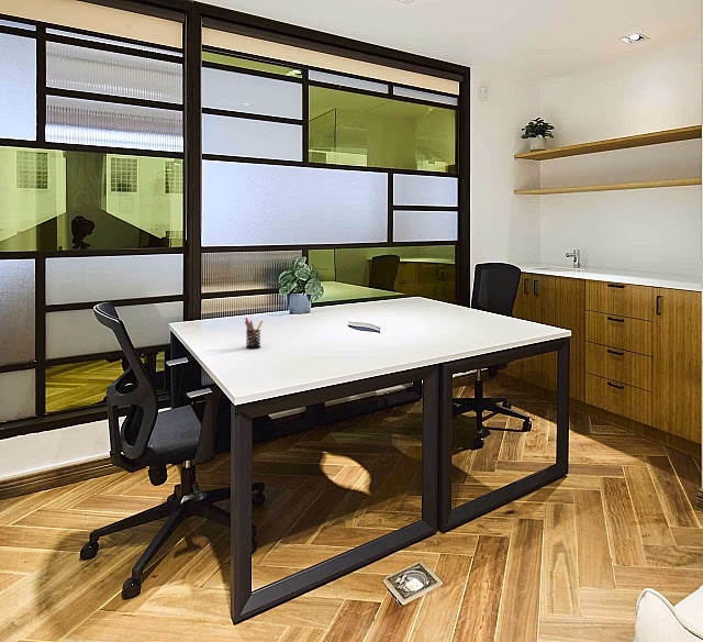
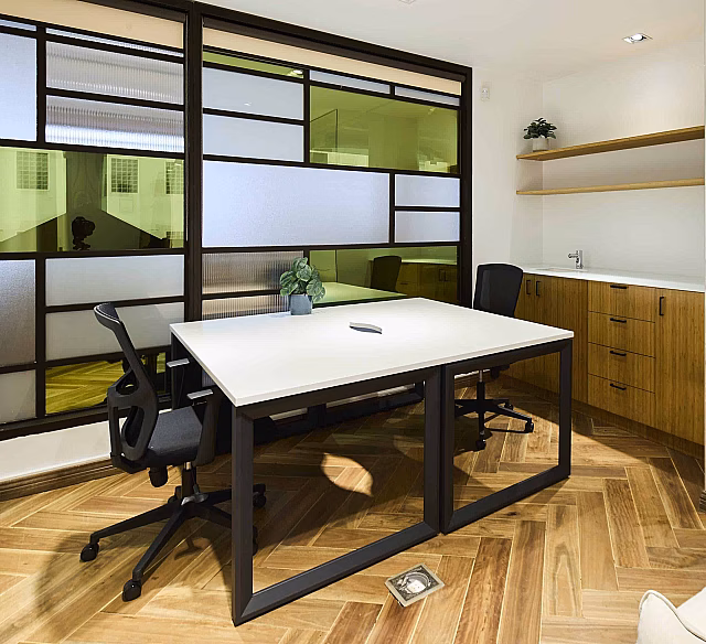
- pen holder [244,317,264,348]
